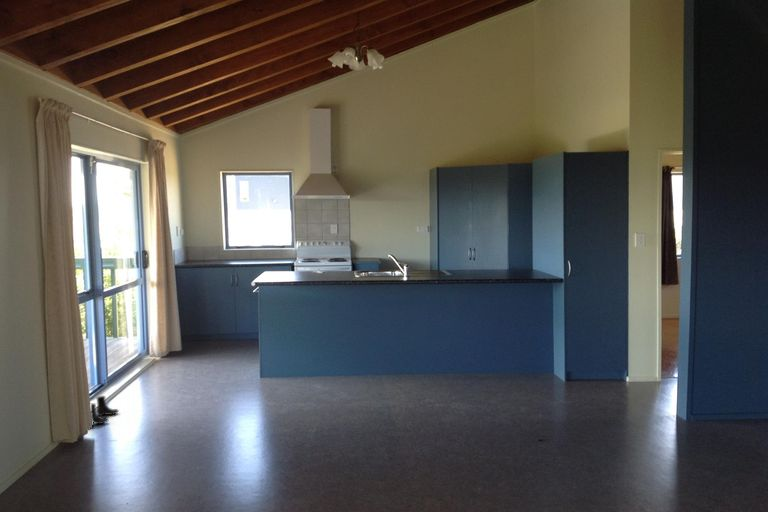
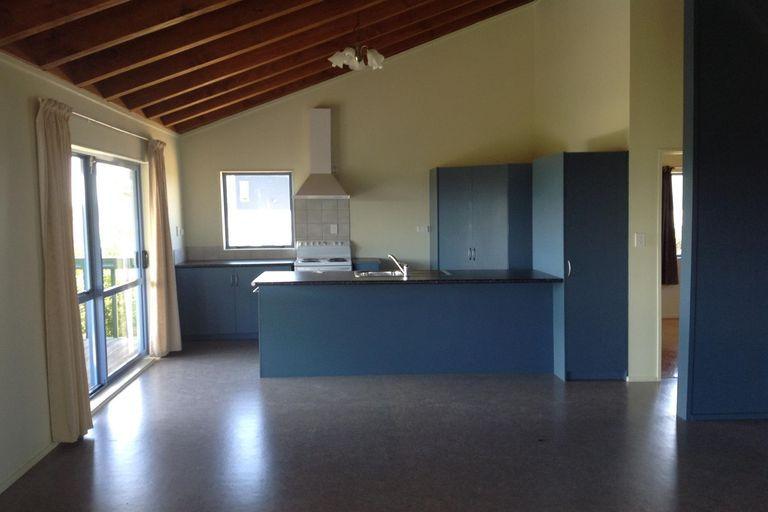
- boots [90,395,120,425]
